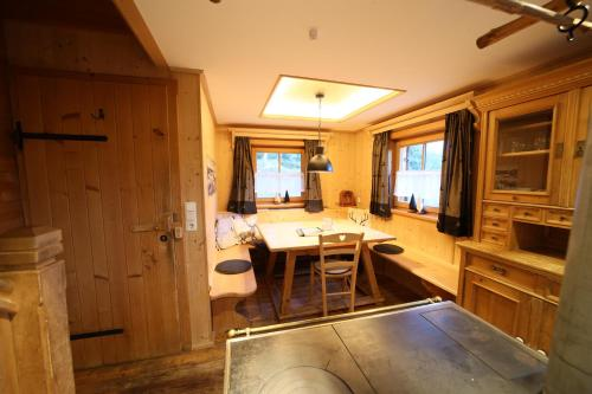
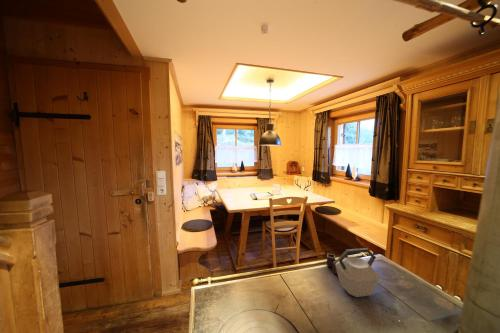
+ kettle [326,247,380,298]
